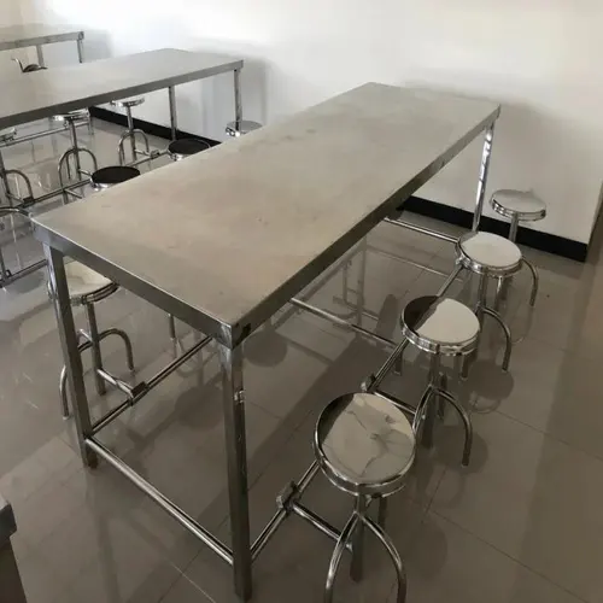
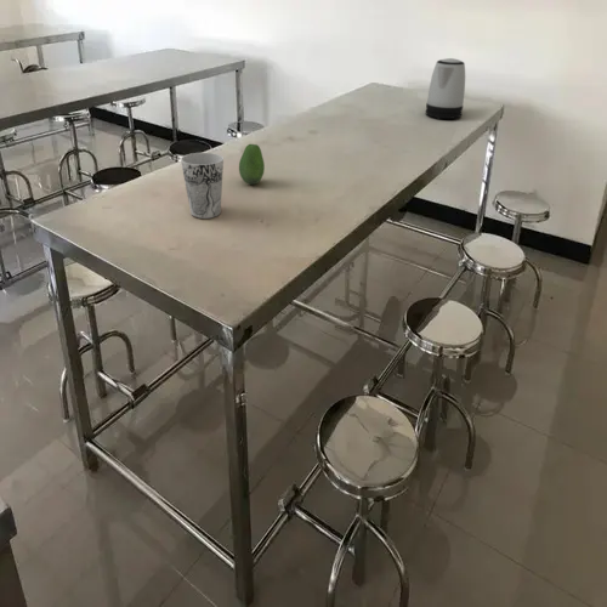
+ cup [180,152,225,220]
+ kettle [424,57,466,120]
+ fruit [238,143,266,186]
